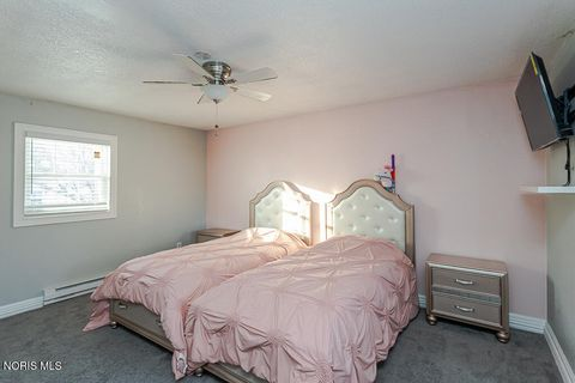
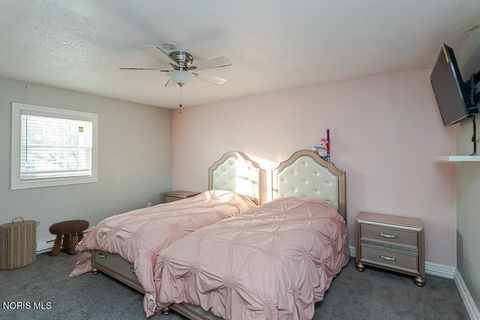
+ laundry hamper [0,216,41,271]
+ footstool [48,219,90,257]
